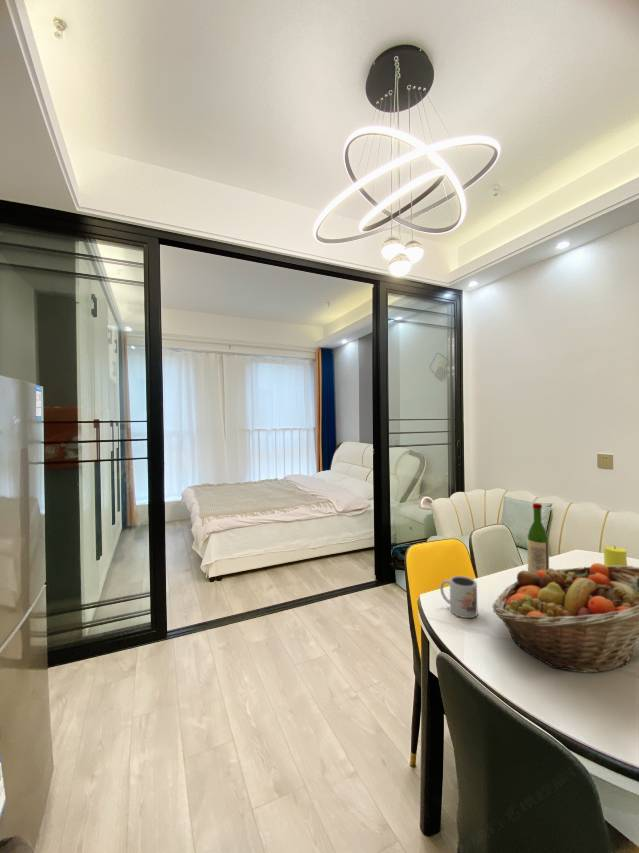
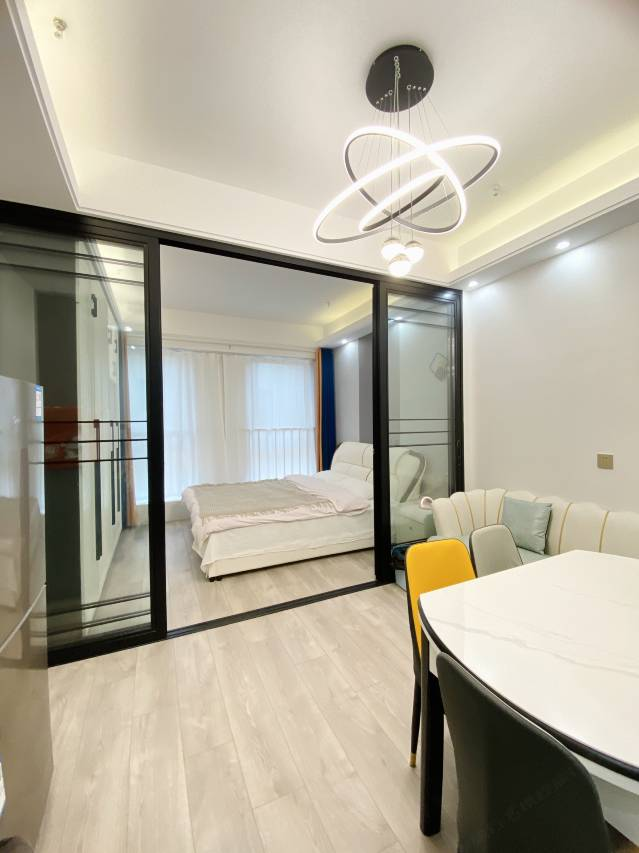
- candle [603,545,628,566]
- mug [439,575,478,619]
- wine bottle [526,502,550,573]
- fruit basket [492,562,639,674]
